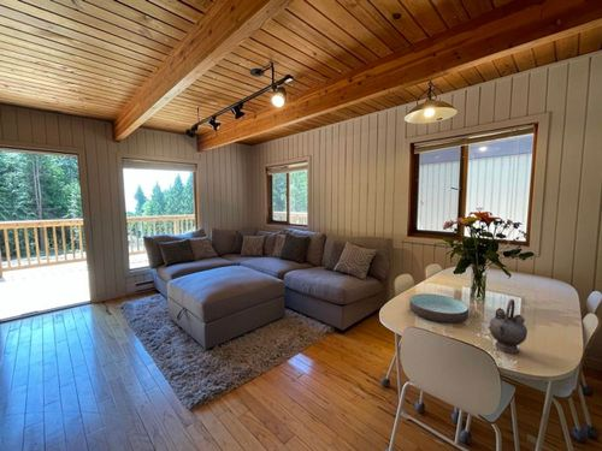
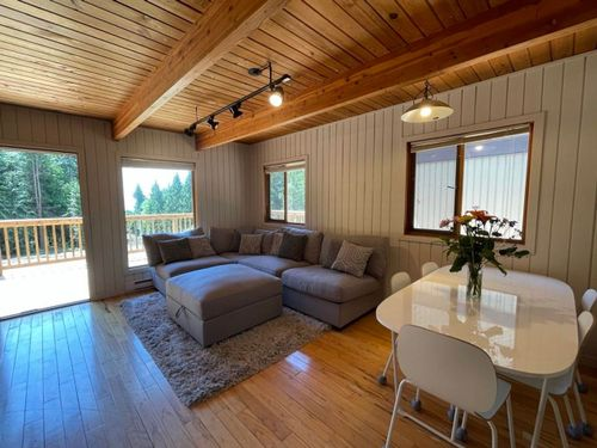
- teapot [486,298,529,354]
- bowl [408,292,470,325]
